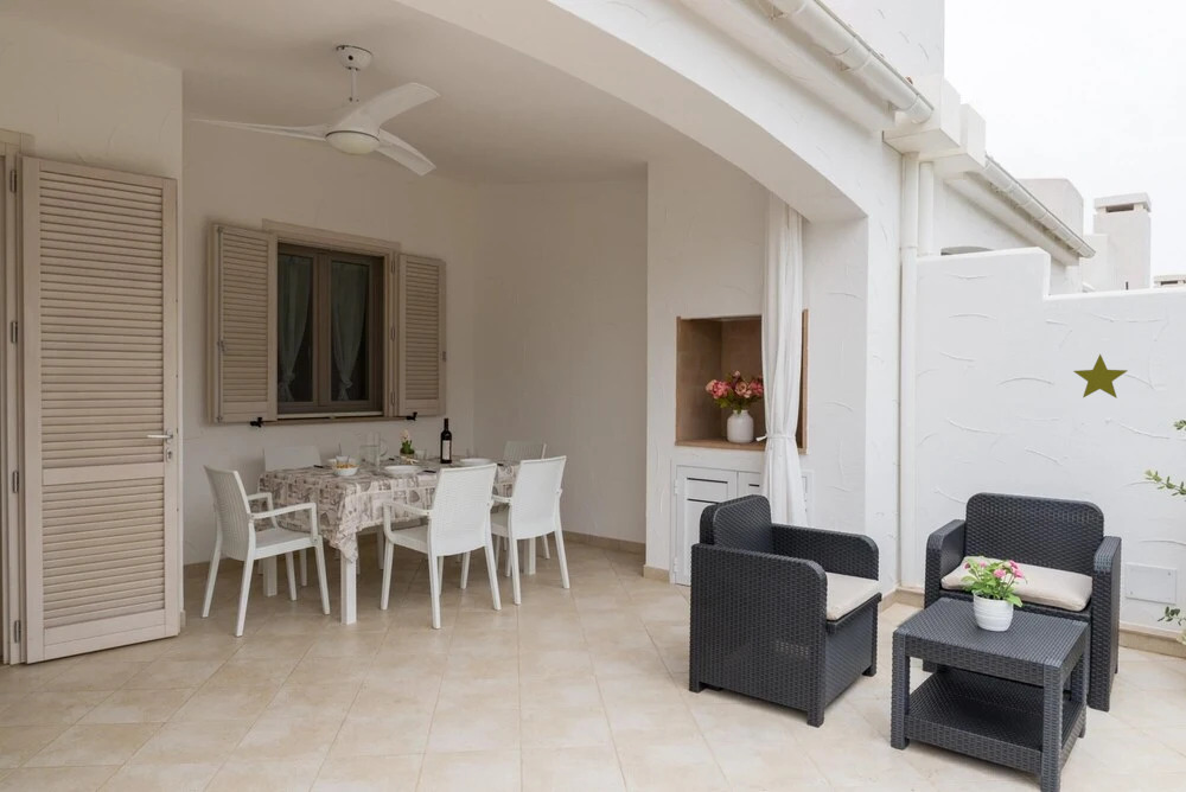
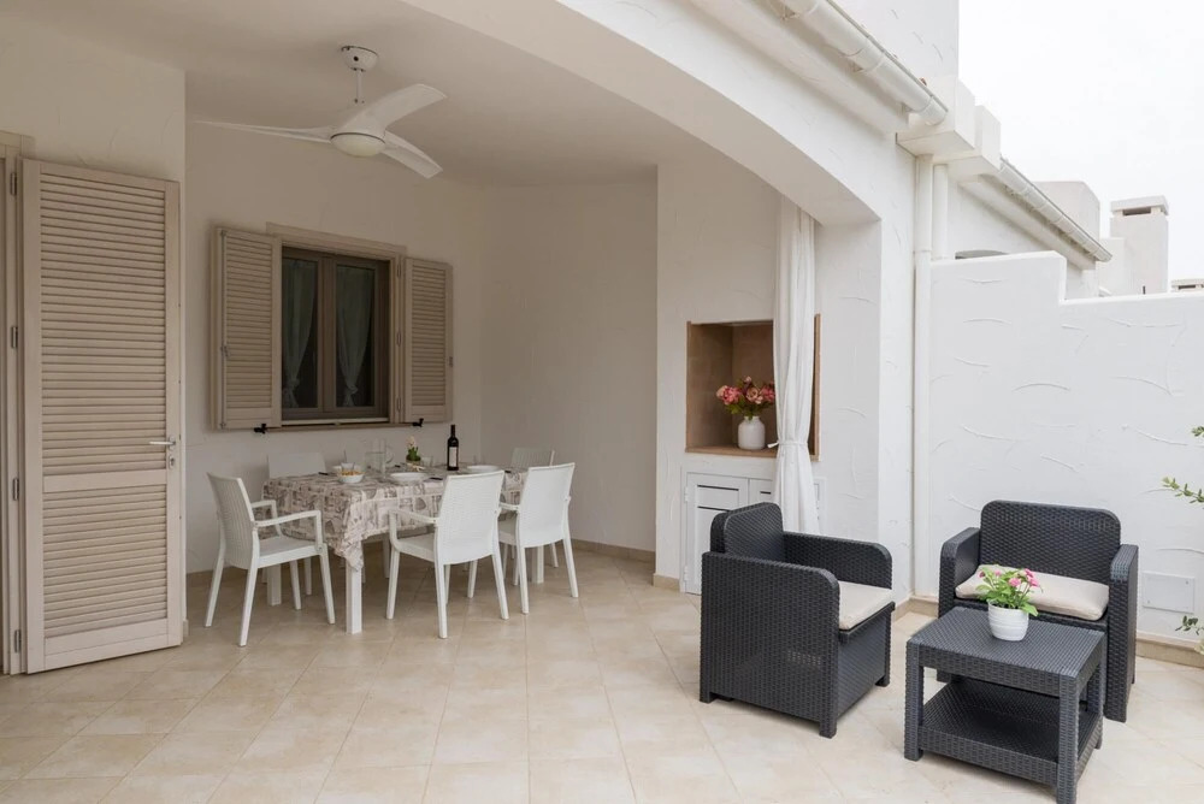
- decorative star [1072,353,1129,400]
